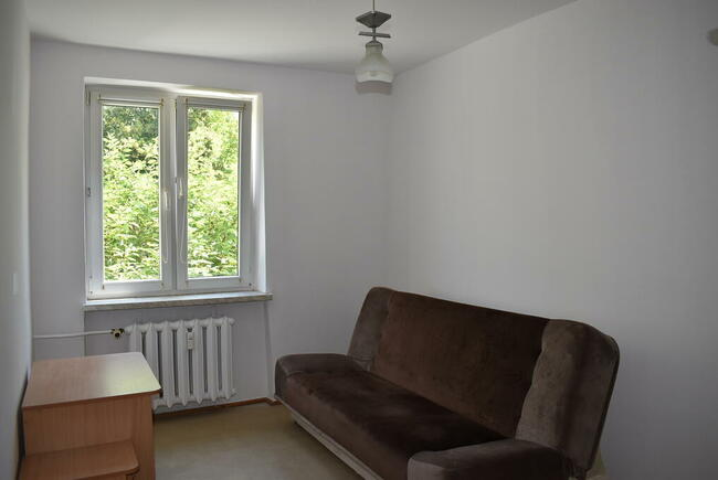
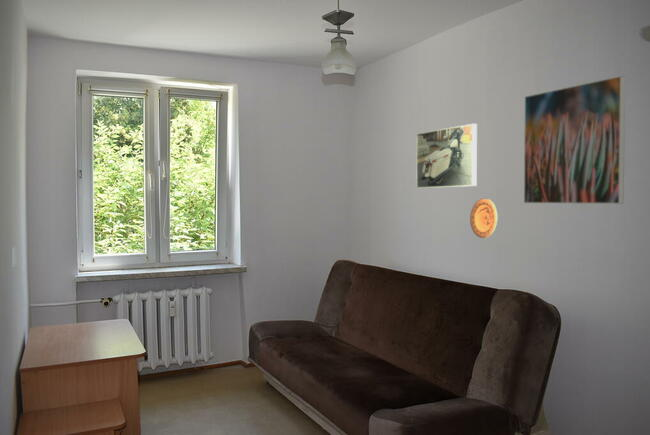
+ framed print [416,123,478,189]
+ decorative plate [469,198,498,239]
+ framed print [523,75,626,205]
